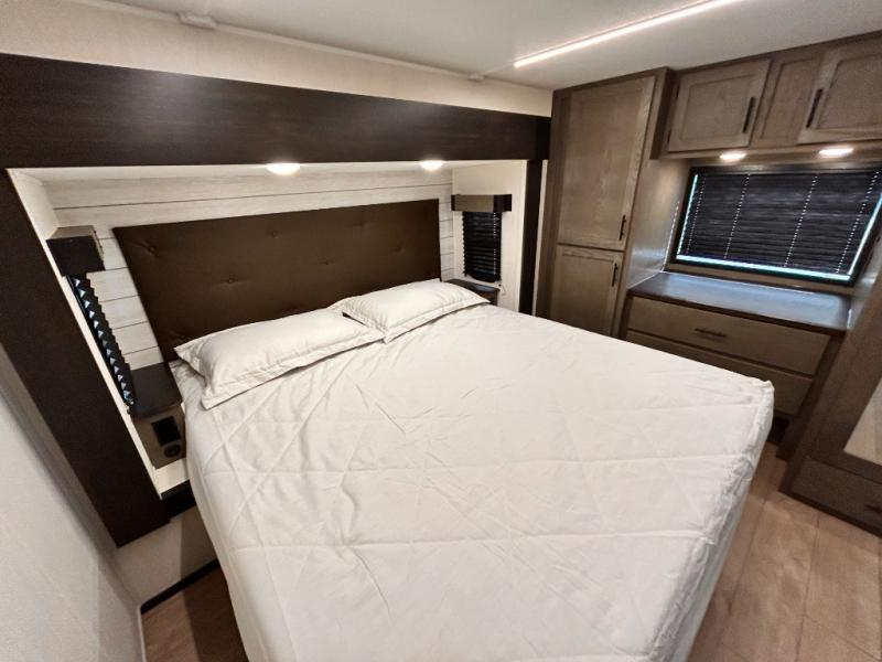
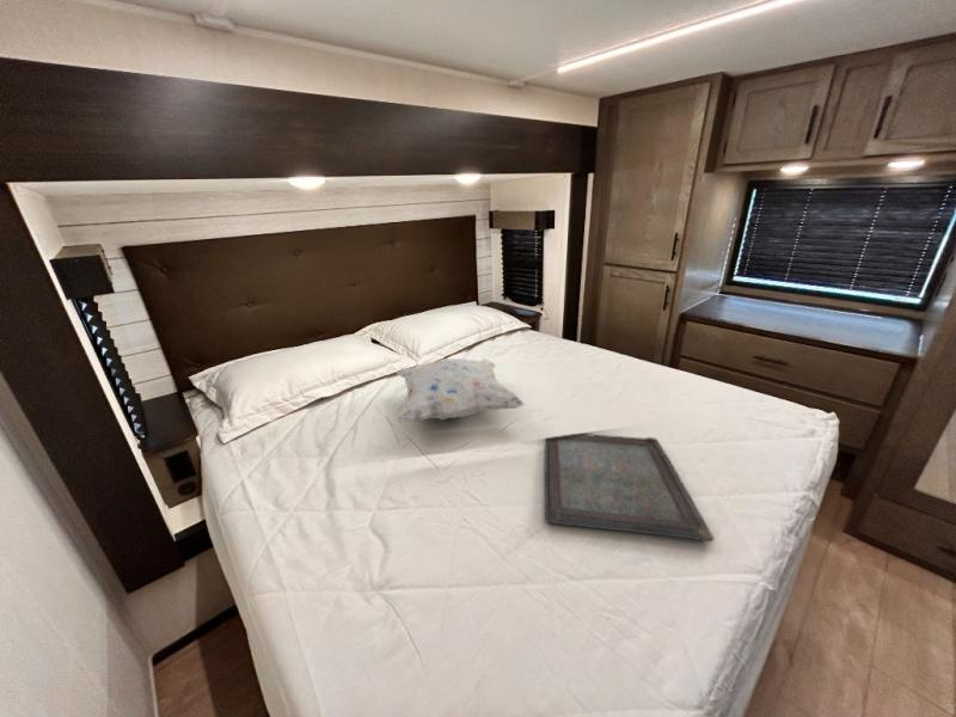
+ decorative pillow [396,357,527,423]
+ serving tray [544,433,716,543]
